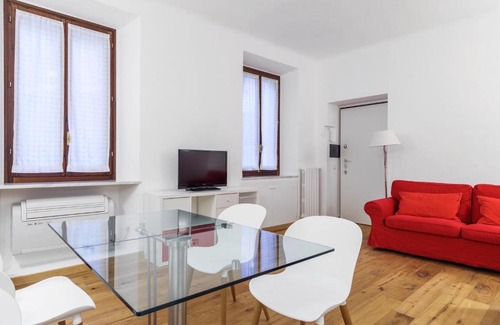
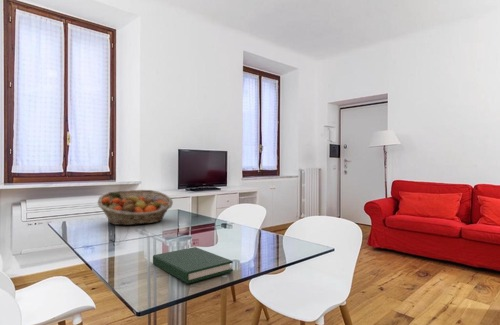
+ hardback book [152,246,234,285]
+ fruit basket [97,189,174,226]
